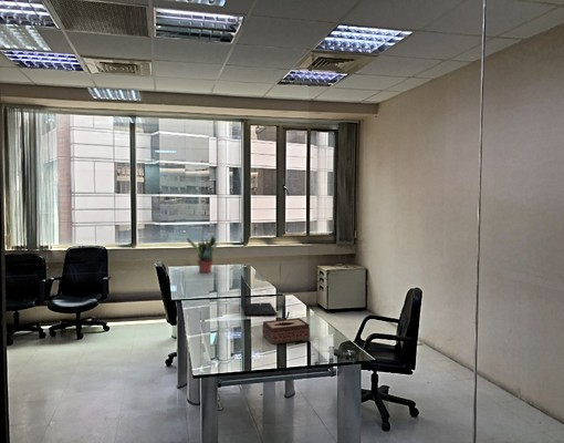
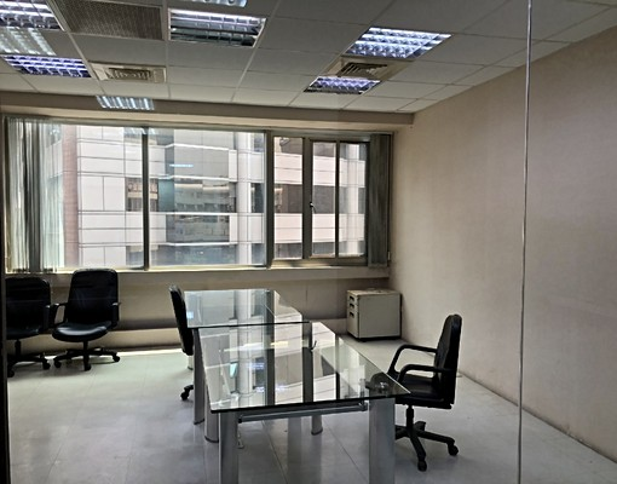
- potted plant [186,230,220,274]
- laptop [240,274,278,317]
- tissue box [261,317,311,346]
